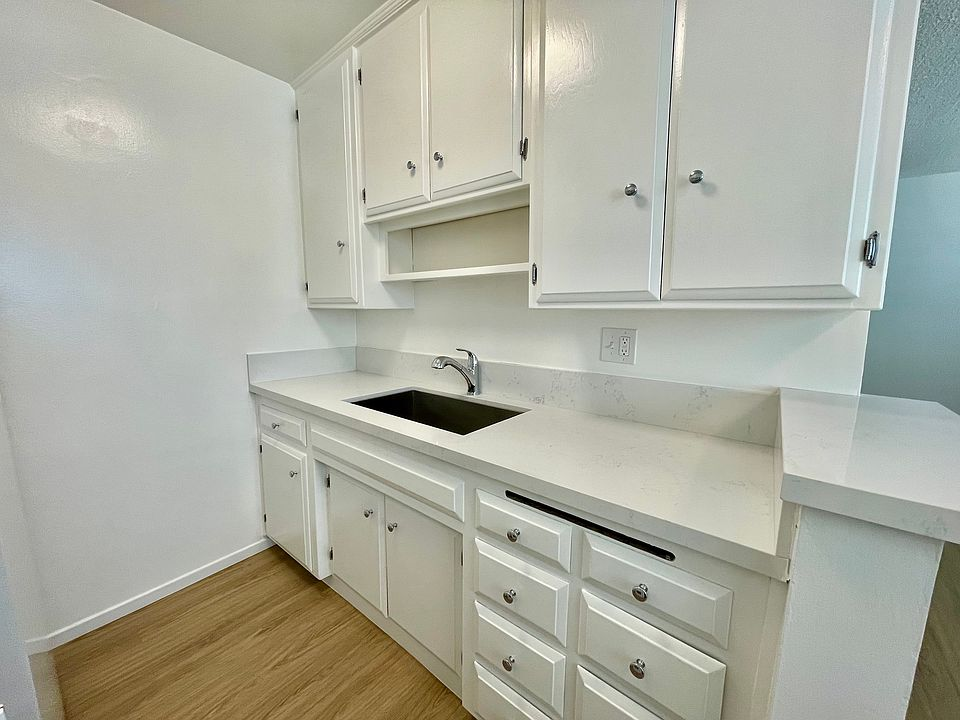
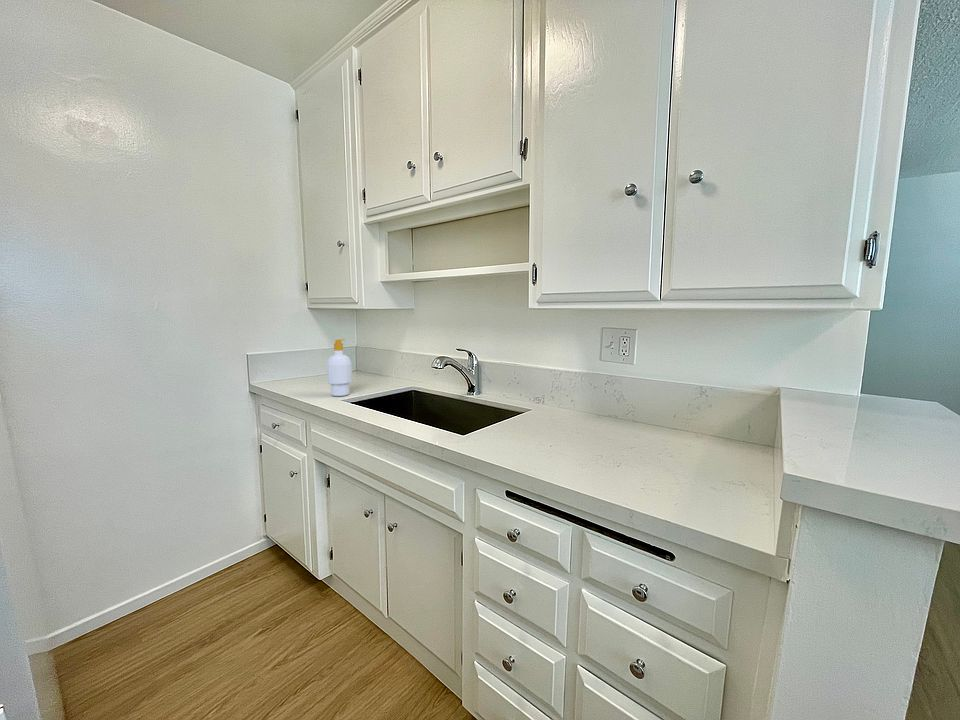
+ soap bottle [326,338,353,397]
